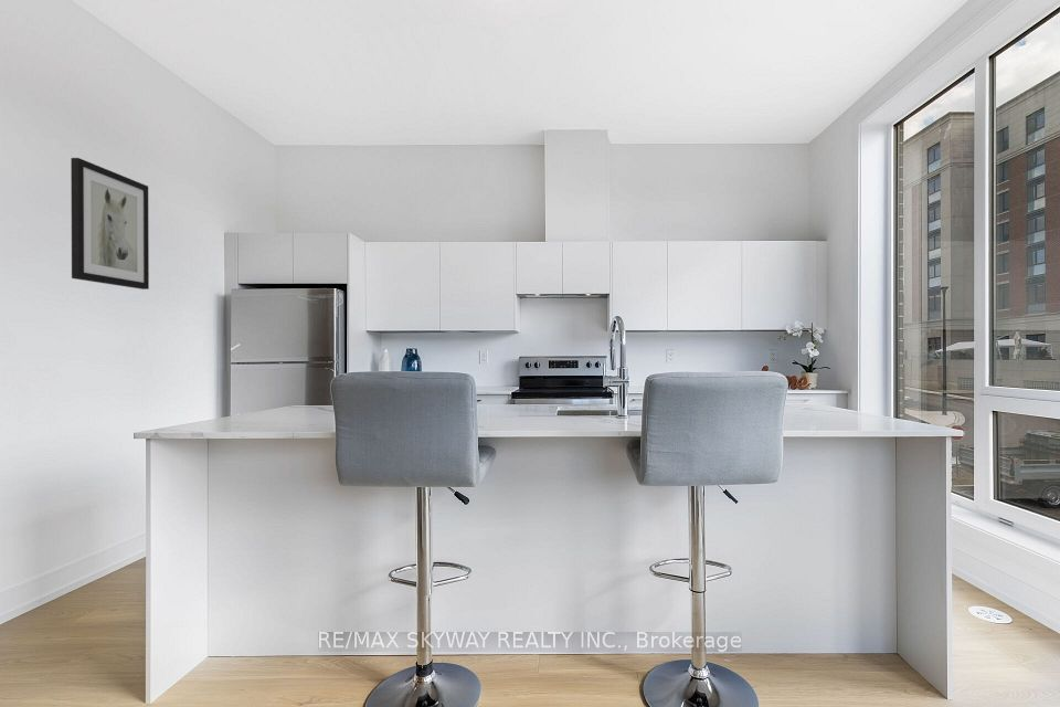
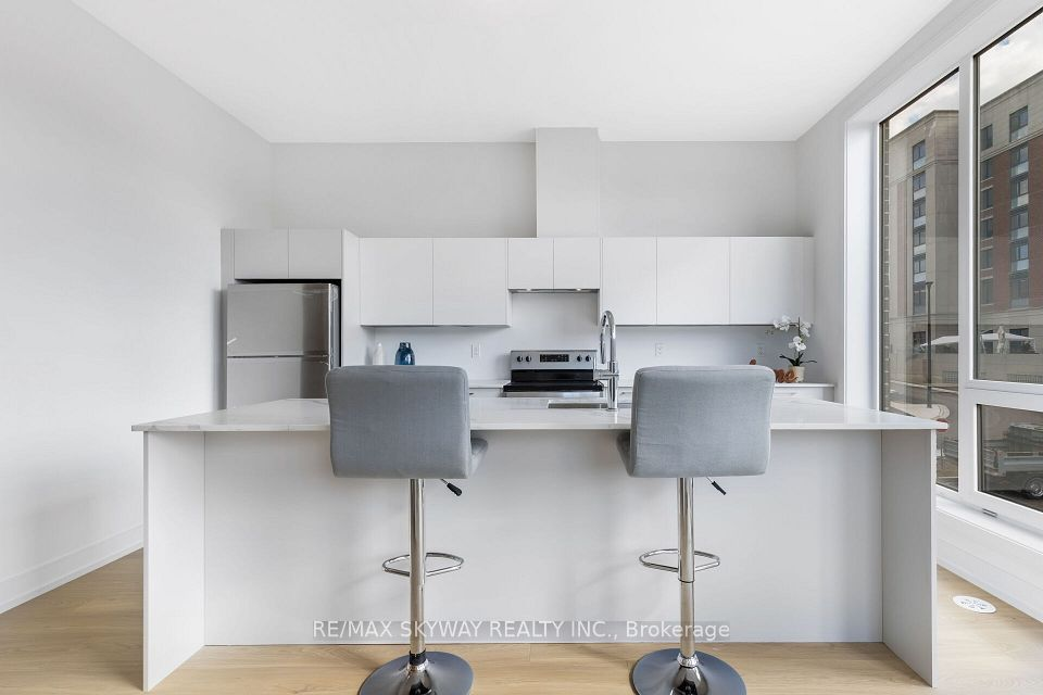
- wall art [70,157,150,291]
